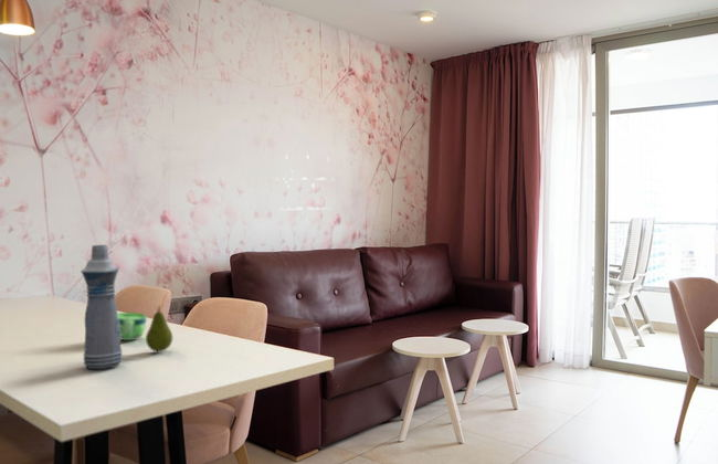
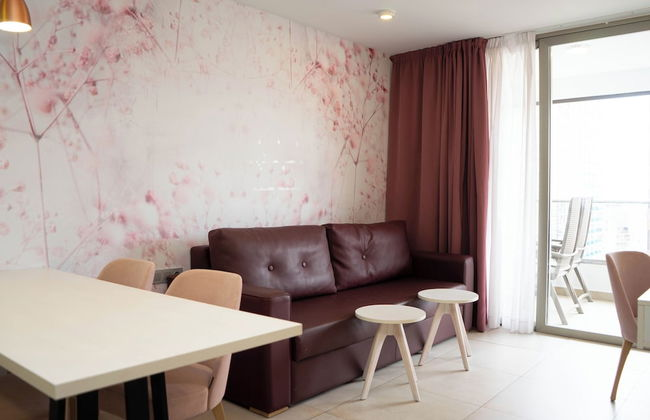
- fruit [145,305,173,352]
- bottle [80,244,124,370]
- cup [117,312,148,341]
